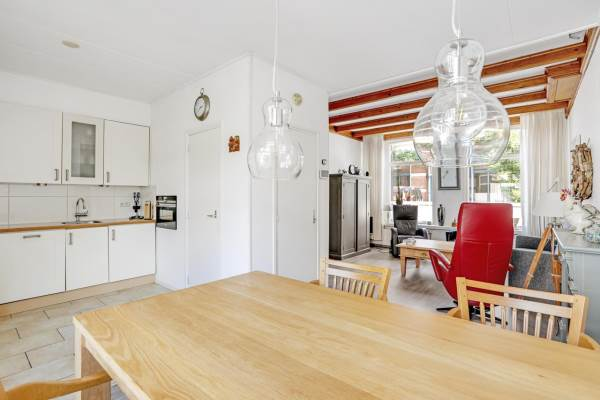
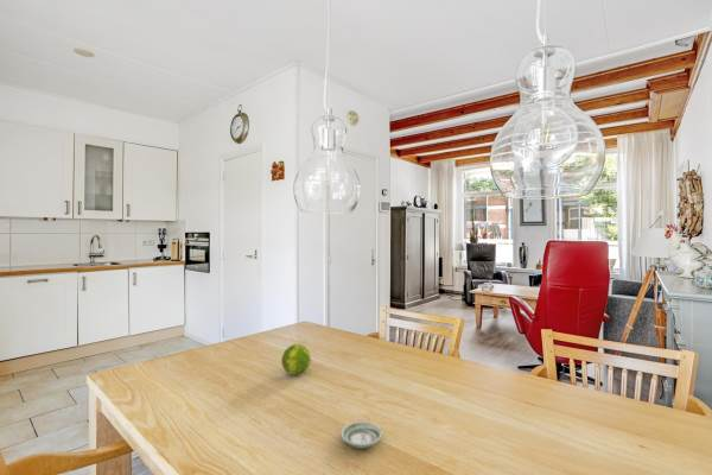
+ fruit [280,343,312,376]
+ saucer [339,420,383,450]
